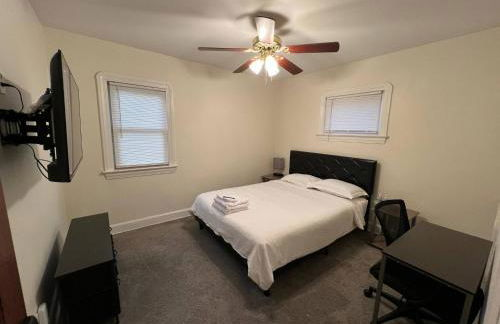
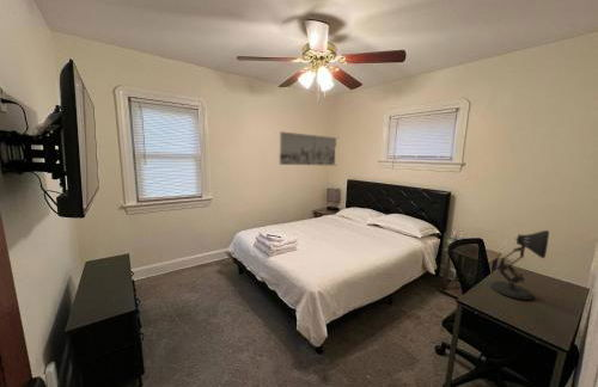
+ desk lamp [488,229,550,301]
+ wall art [279,130,337,166]
